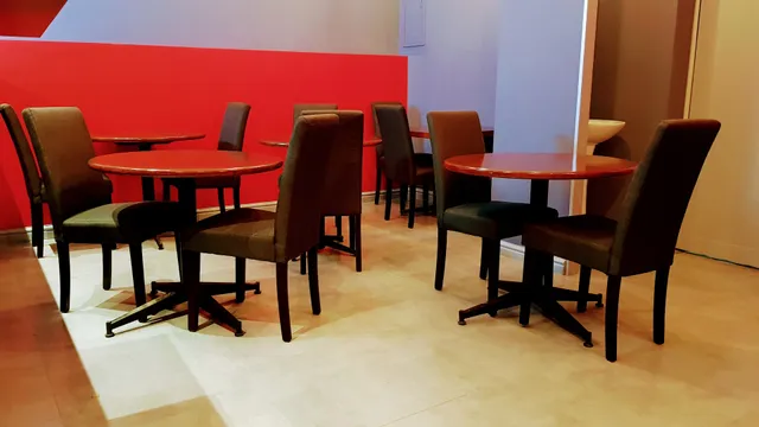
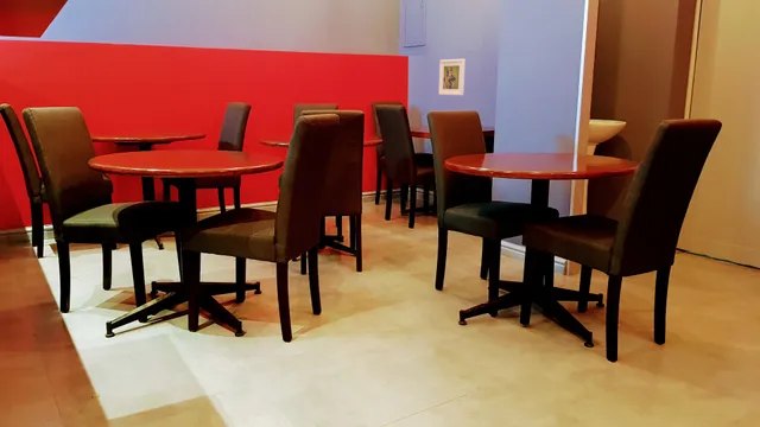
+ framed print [437,58,467,96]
